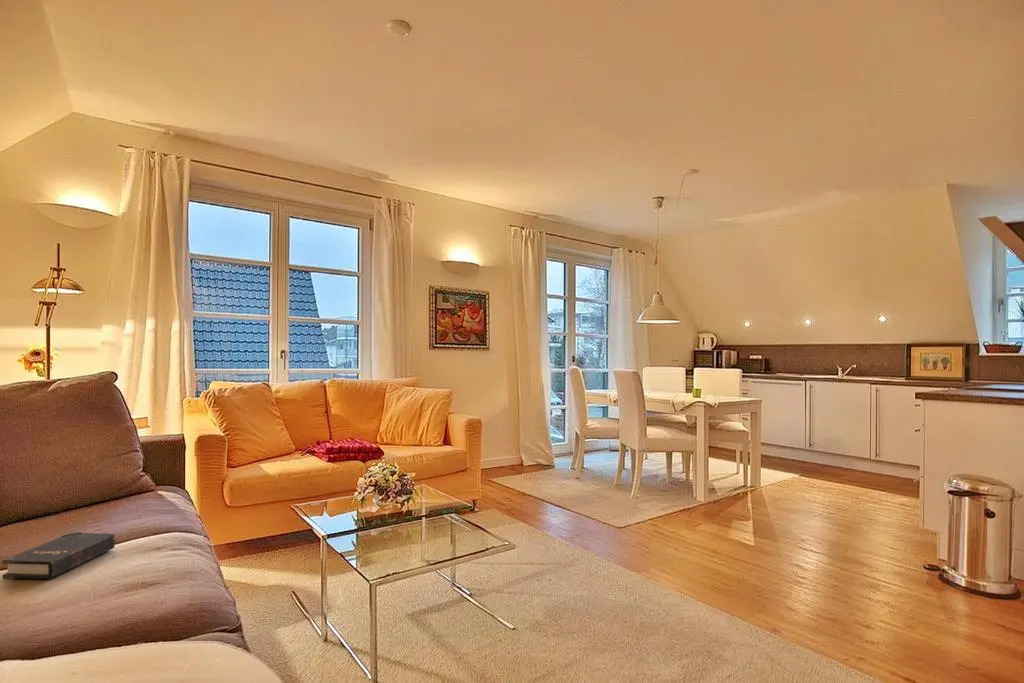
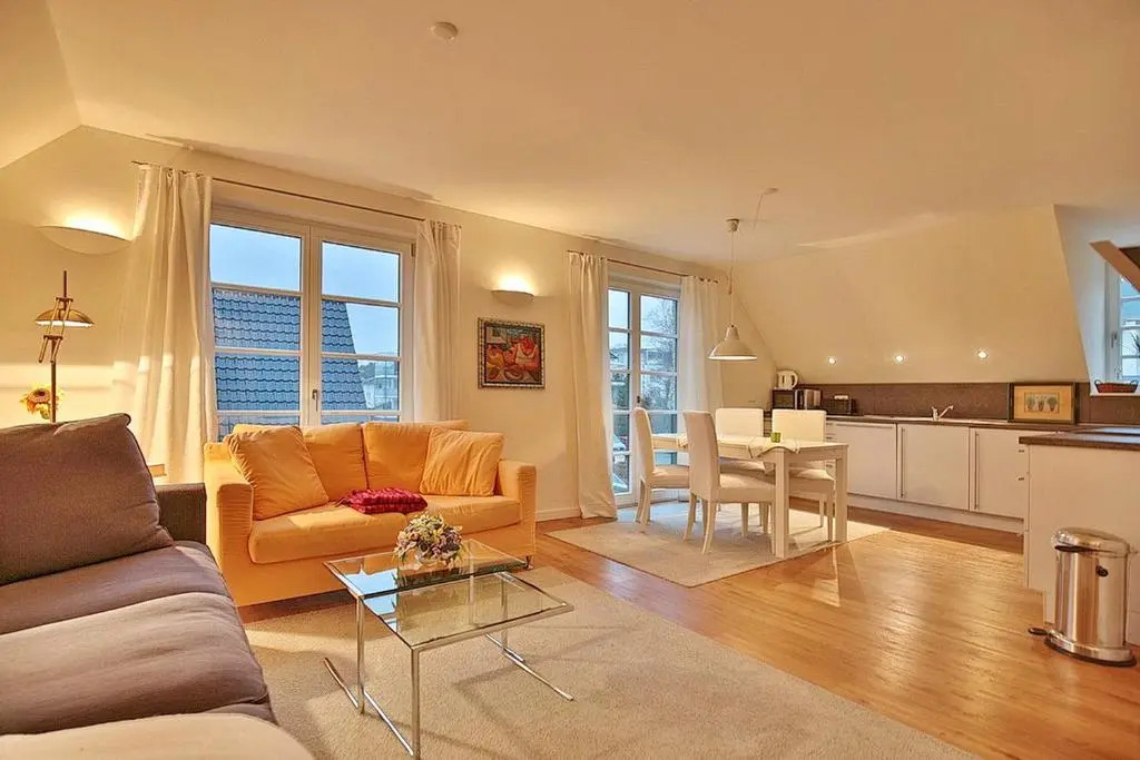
- hardback book [1,531,116,580]
